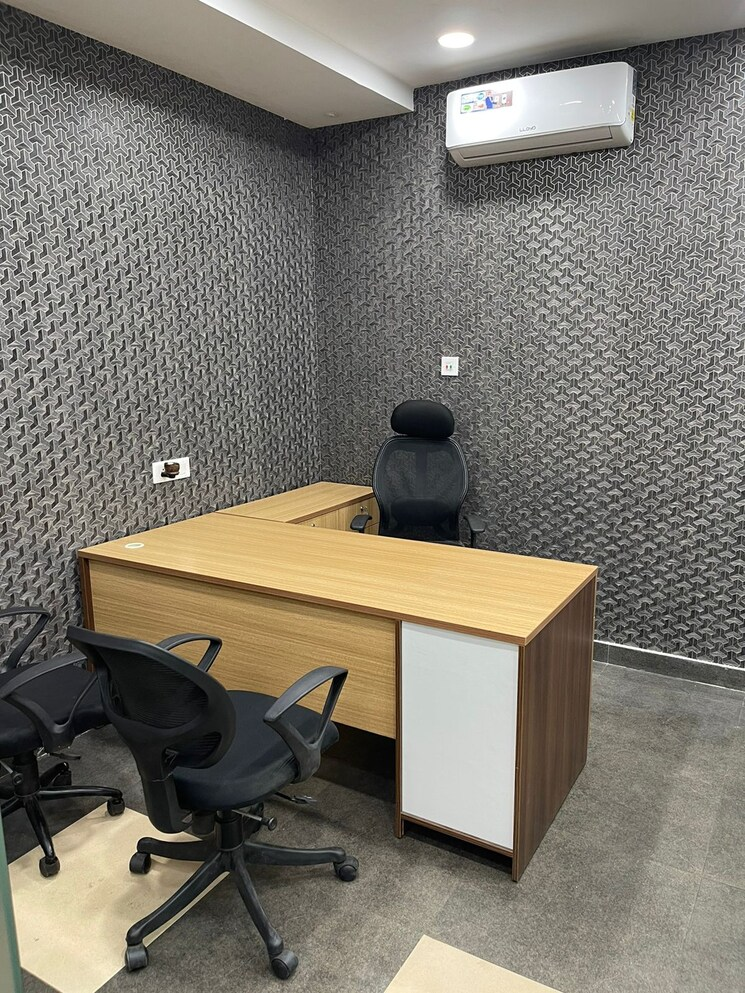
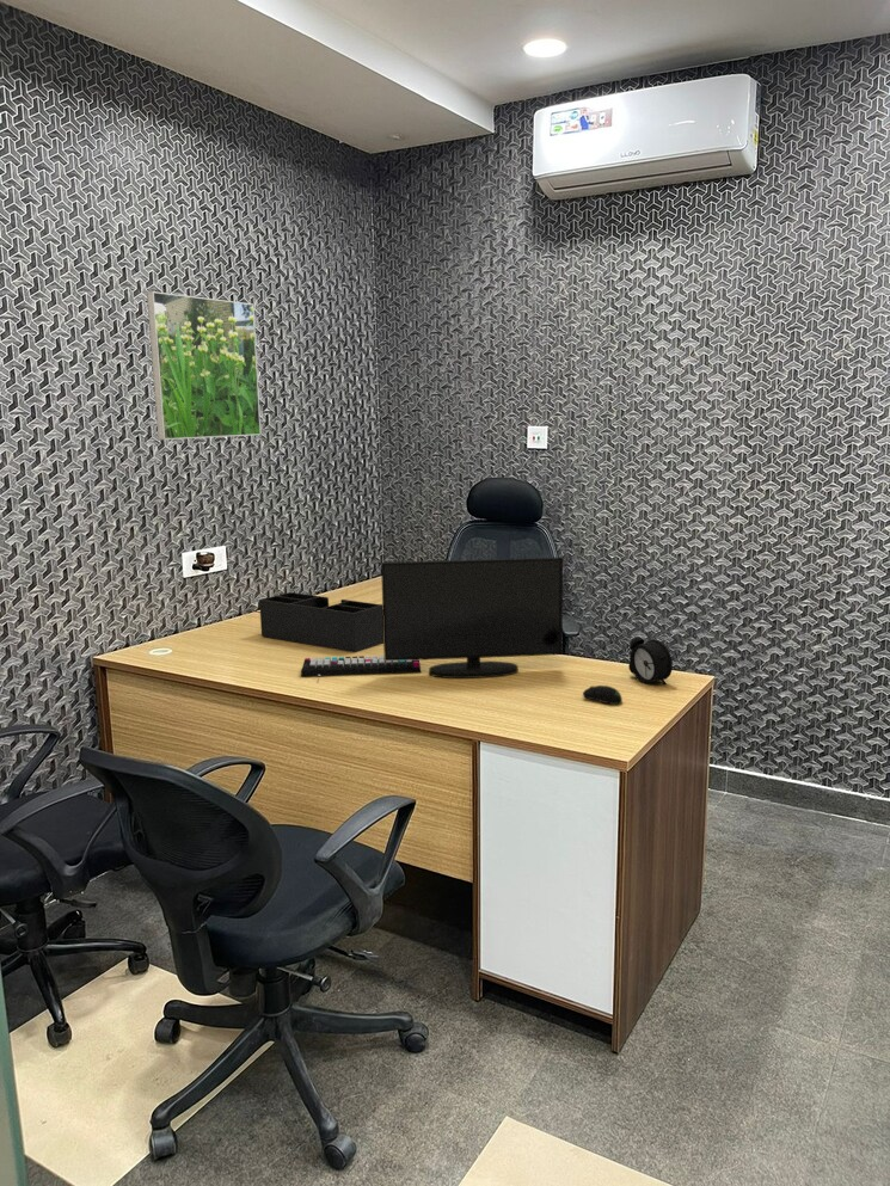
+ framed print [146,290,262,441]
+ keyboard [300,655,422,682]
+ alarm clock [627,635,674,686]
+ desk organizer [258,591,383,653]
+ monitor [380,557,564,680]
+ computer mouse [582,684,624,706]
